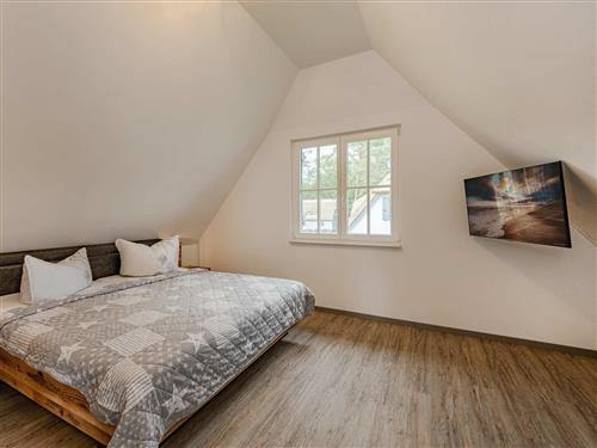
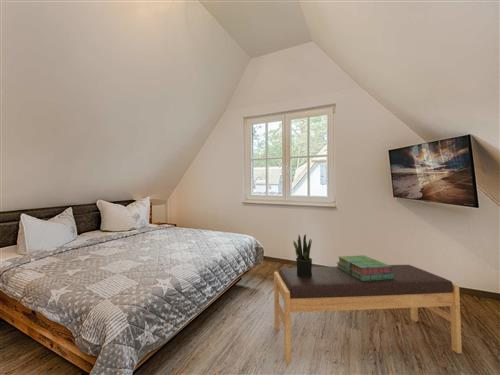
+ potted plant [293,234,313,277]
+ bench [273,264,463,364]
+ stack of books [336,254,395,281]
